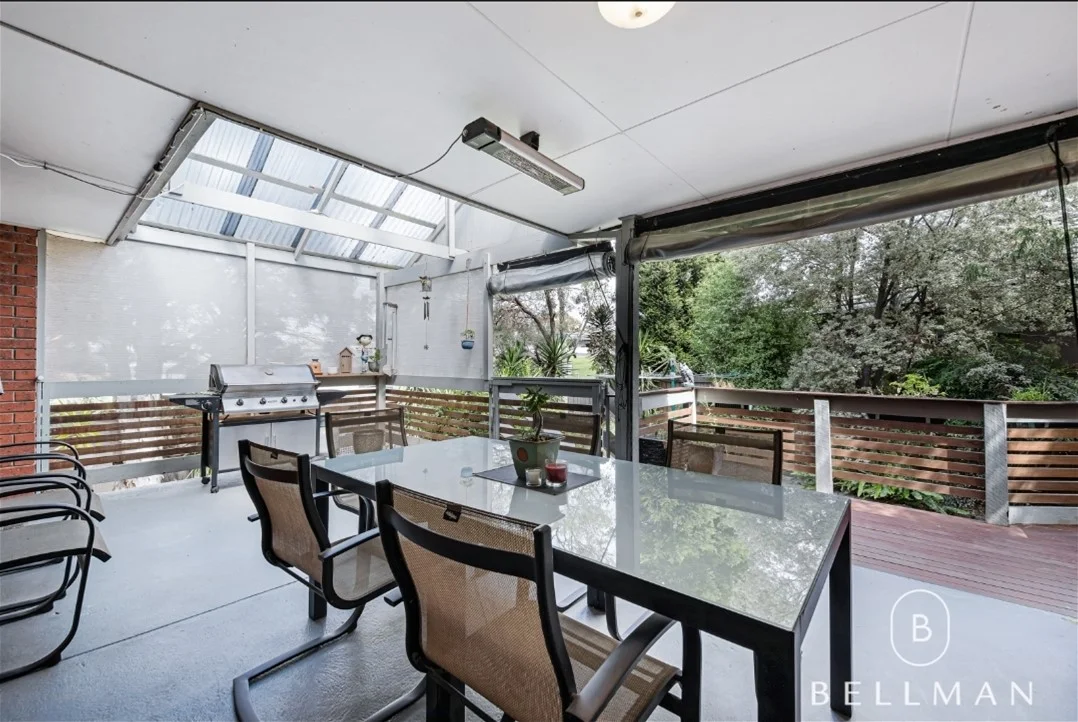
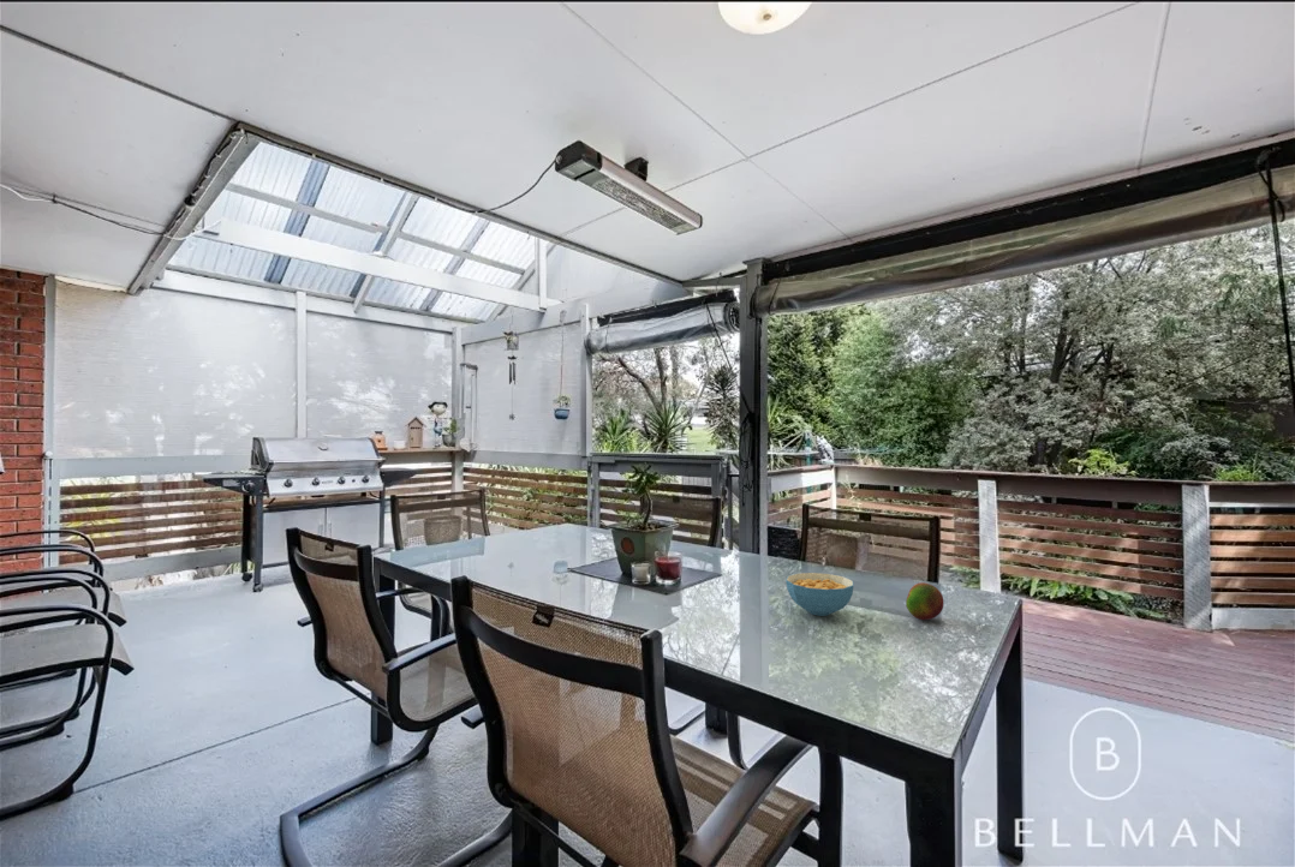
+ fruit [905,581,944,621]
+ cereal bowl [784,572,854,617]
